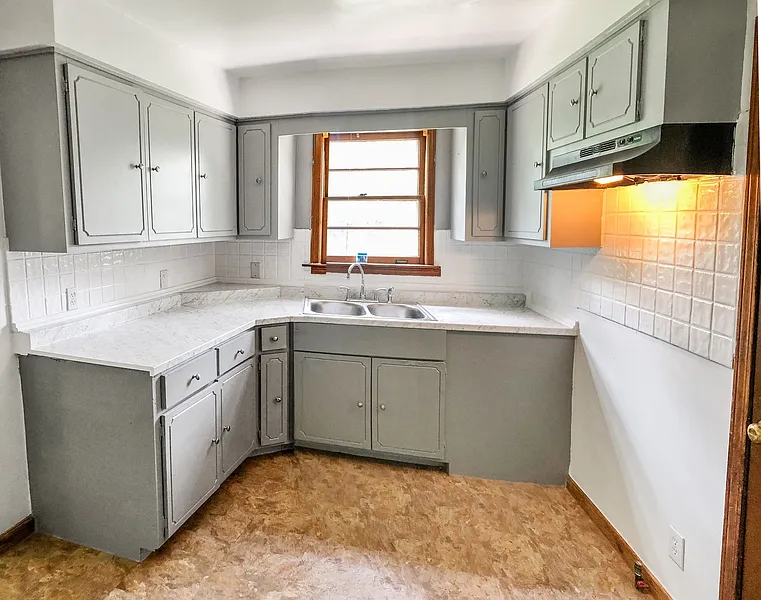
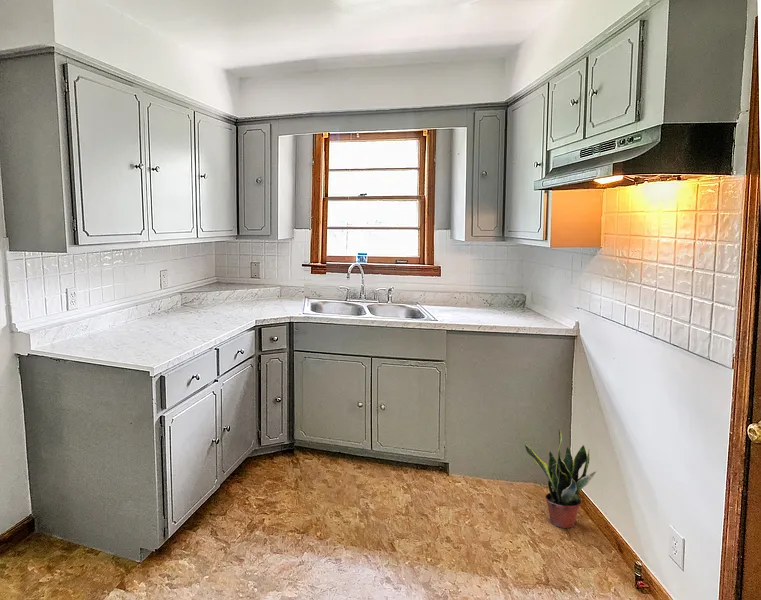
+ potted plant [524,428,598,529]
